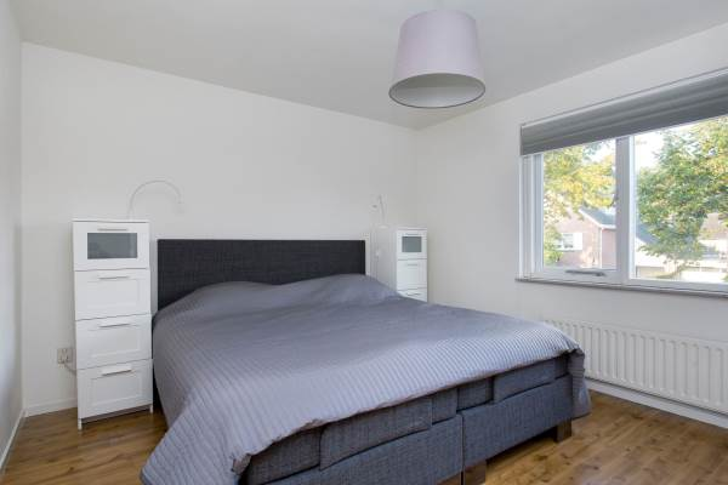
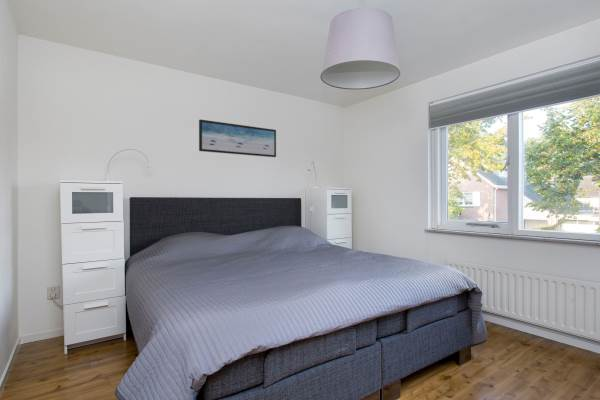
+ wall art [198,118,277,158]
